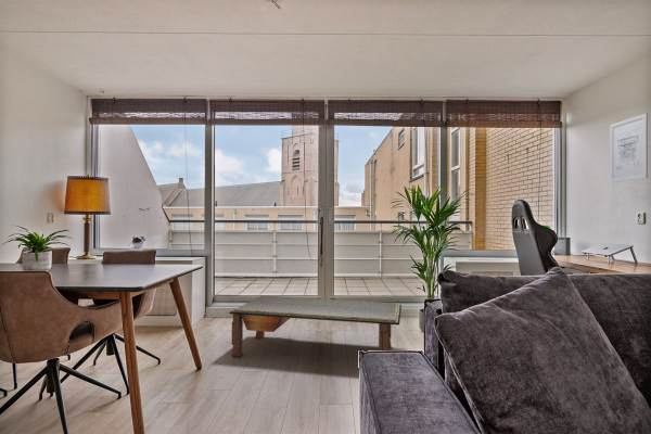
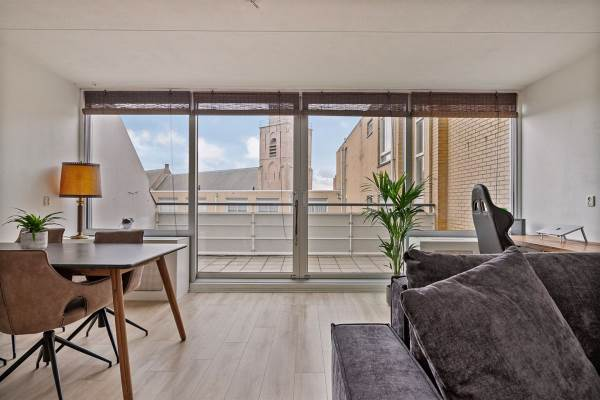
- wall art [609,112,649,183]
- coffee table [228,295,403,358]
